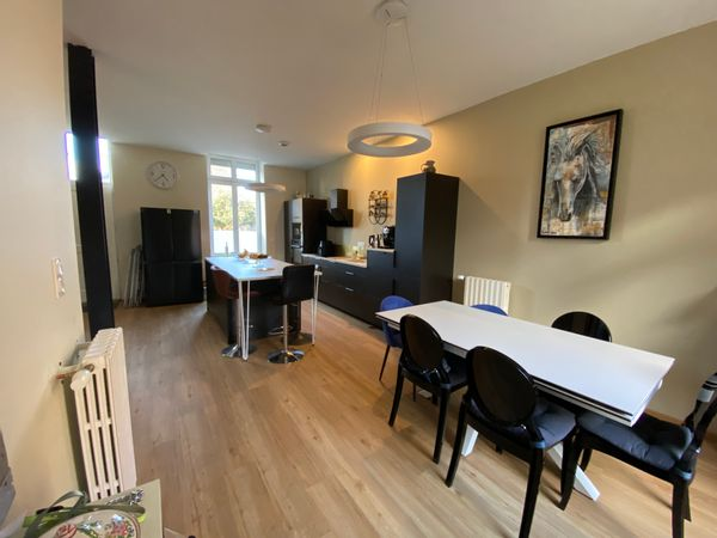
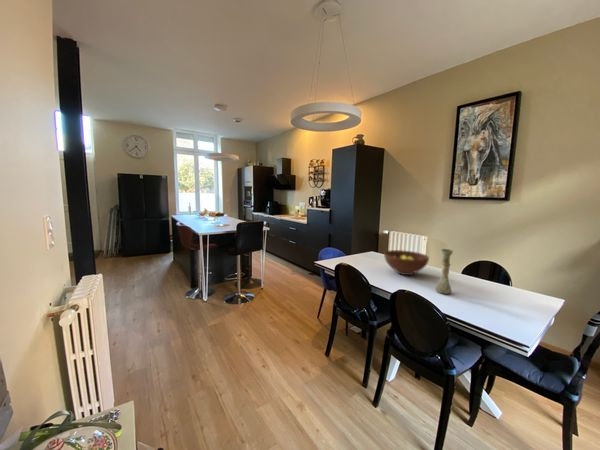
+ vase [435,248,454,295]
+ fruit bowl [383,249,430,276]
